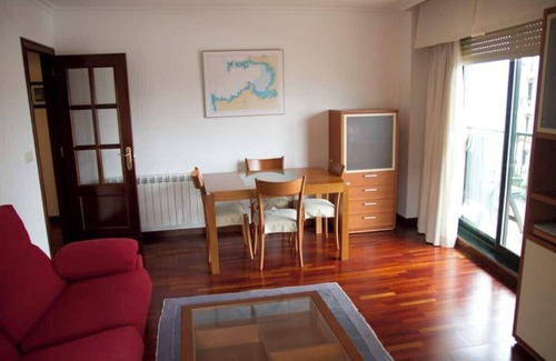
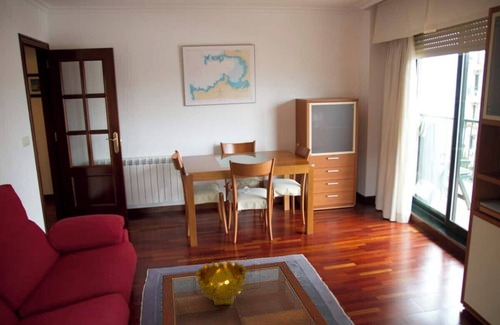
+ decorative bowl [195,259,248,306]
